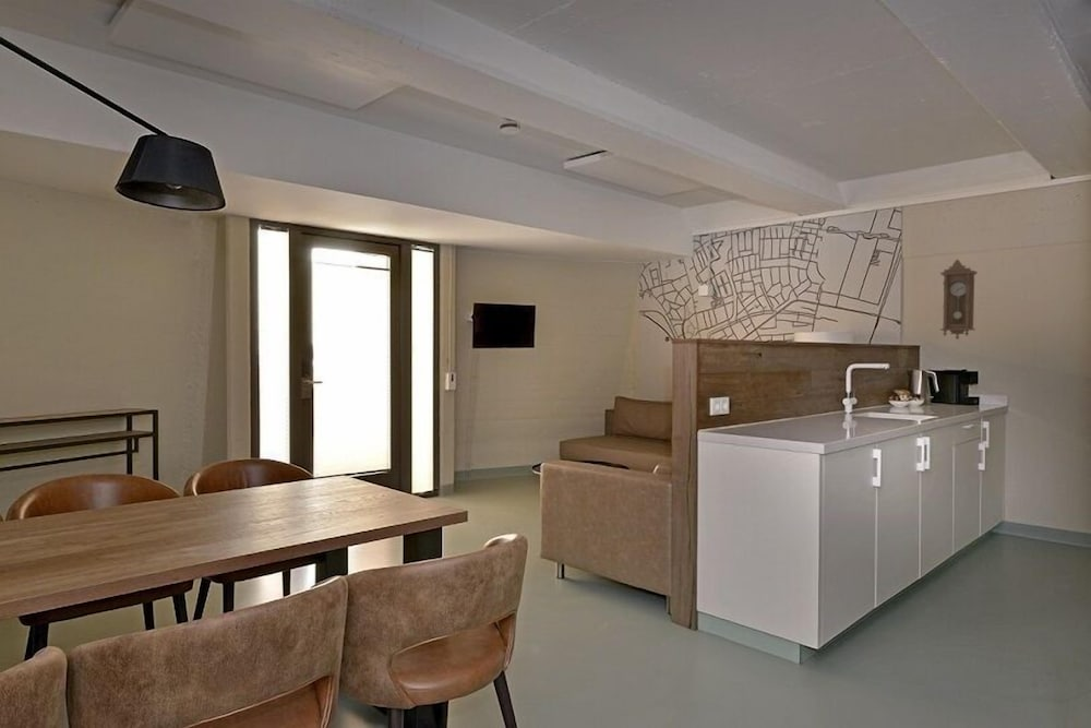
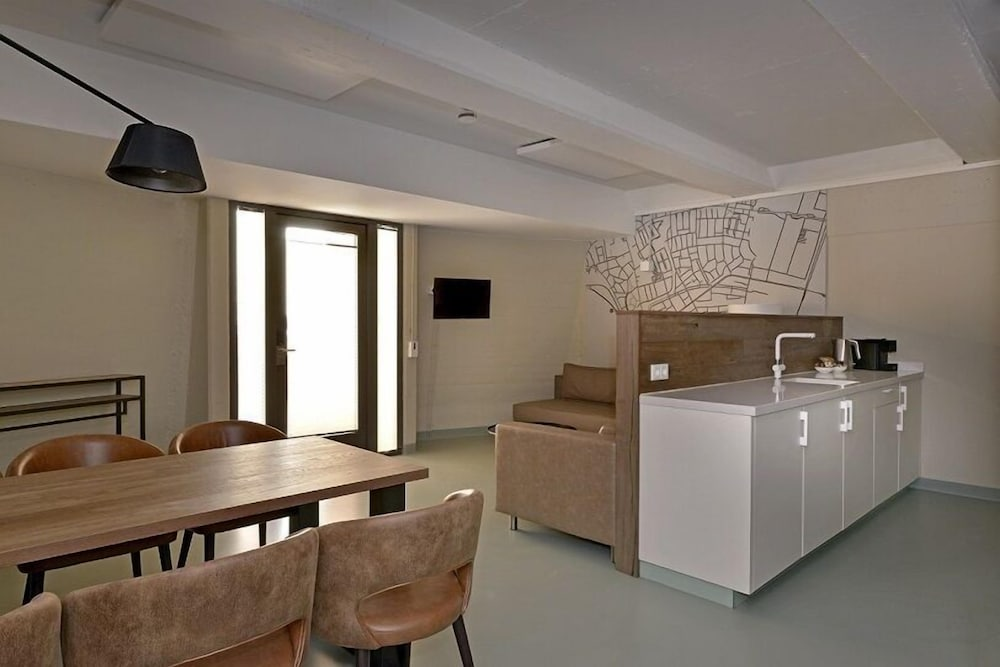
- pendulum clock [939,259,979,341]
